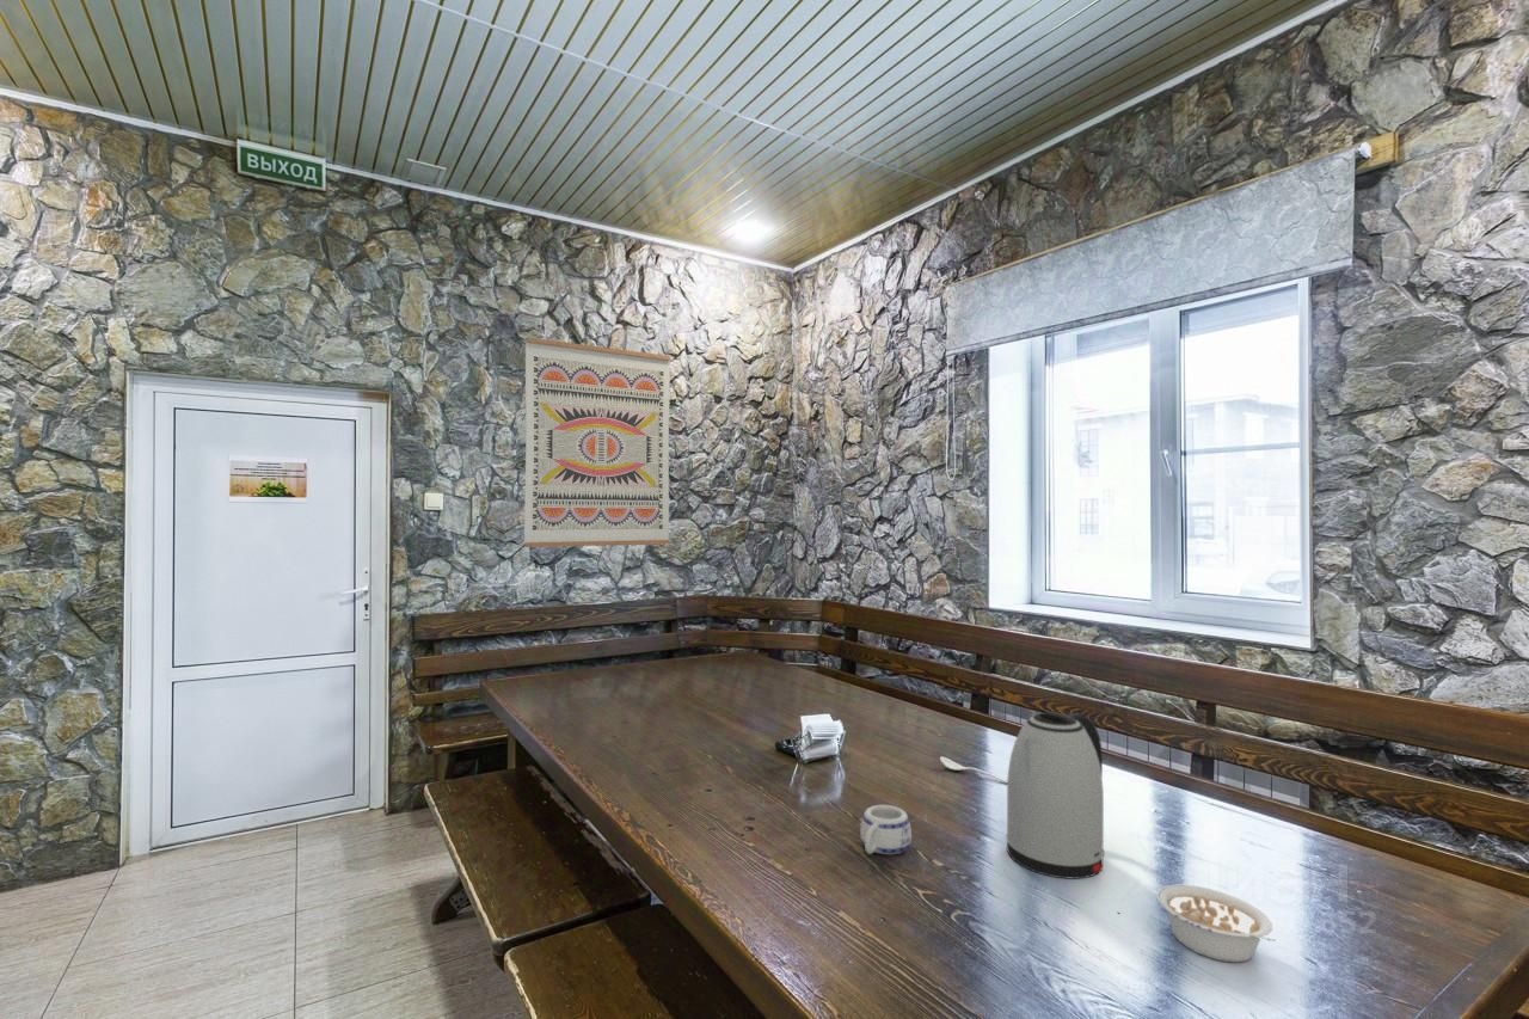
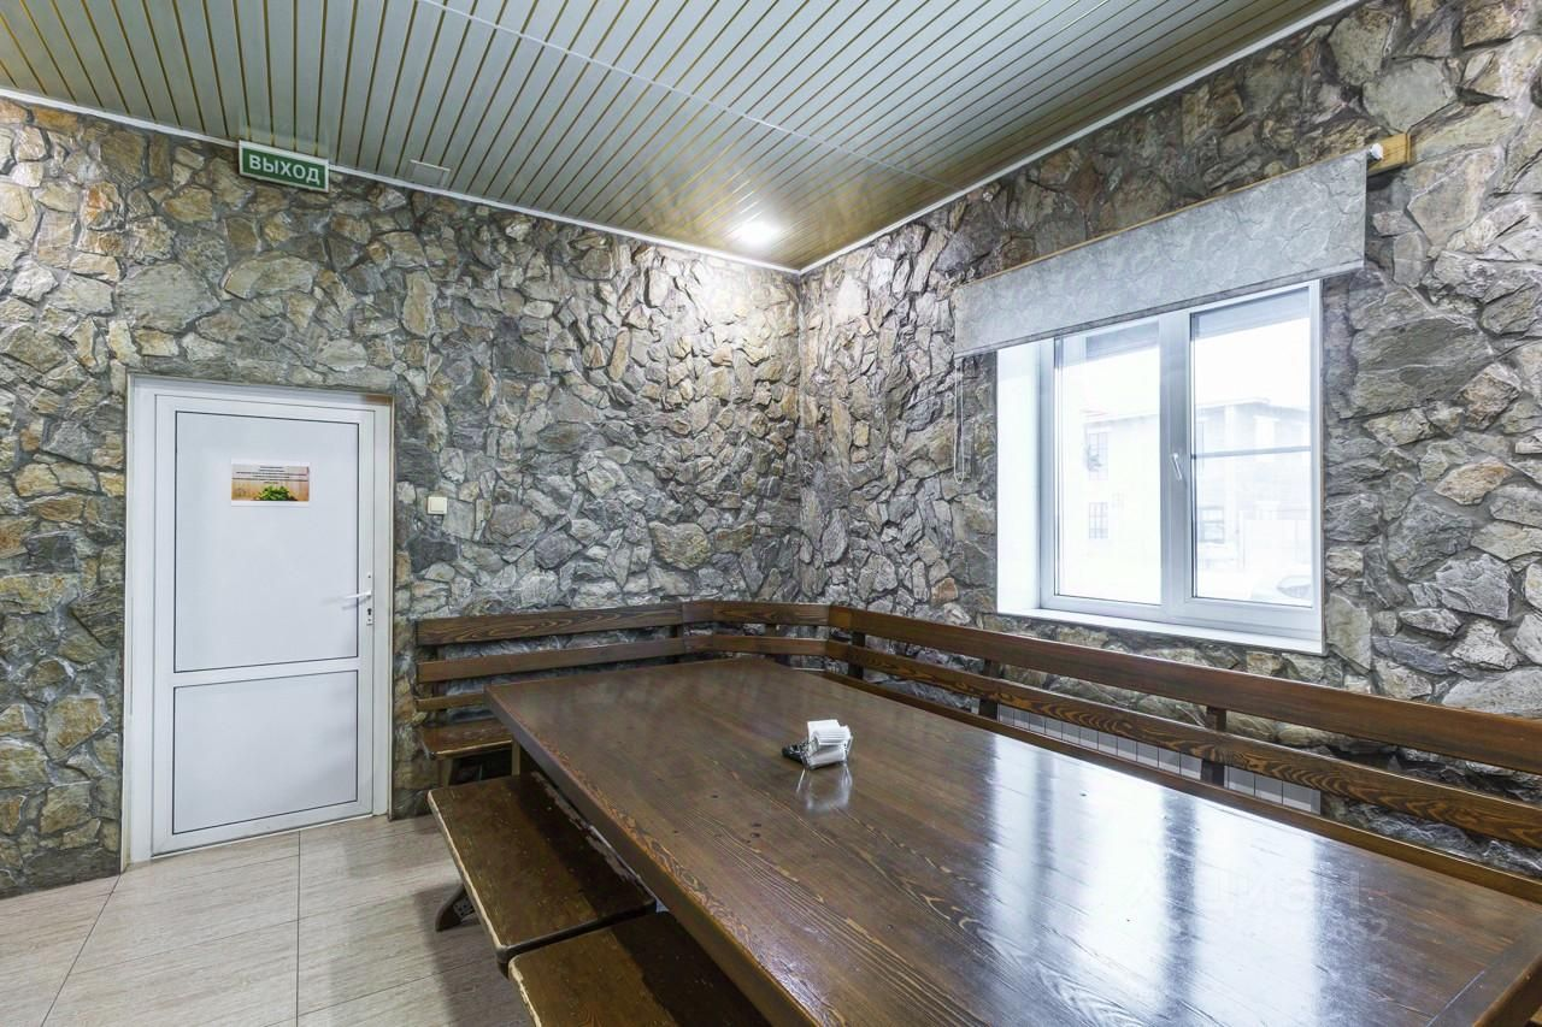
- spoon [939,755,1007,784]
- legume [1155,883,1275,963]
- wall art [523,336,671,548]
- kettle [1005,711,1105,880]
- mug [859,804,913,855]
